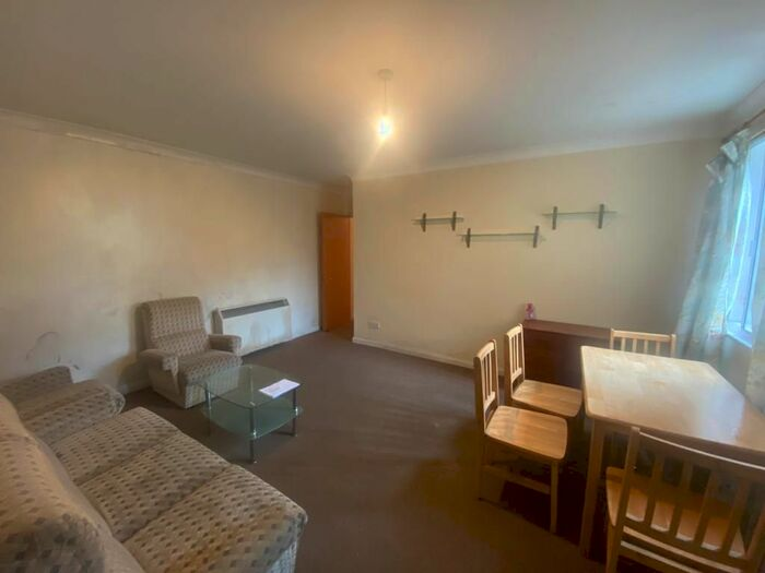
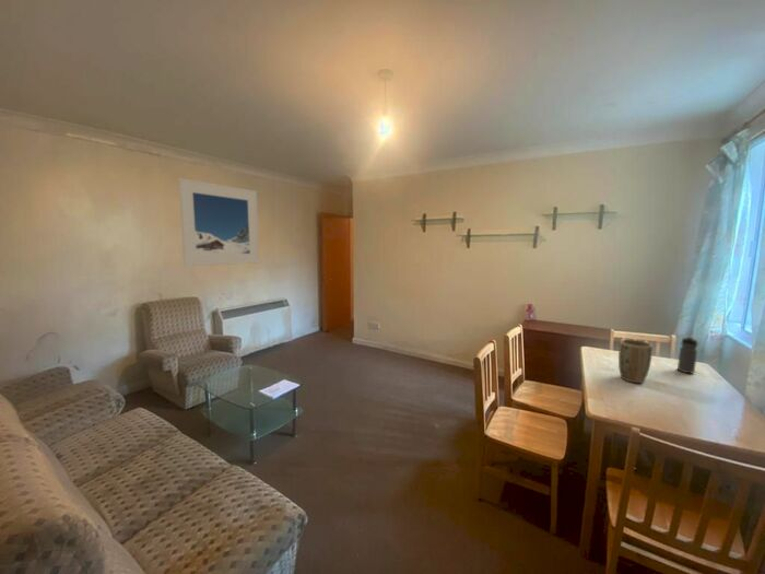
+ water bottle [676,336,698,375]
+ plant pot [617,339,654,384]
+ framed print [177,177,260,268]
